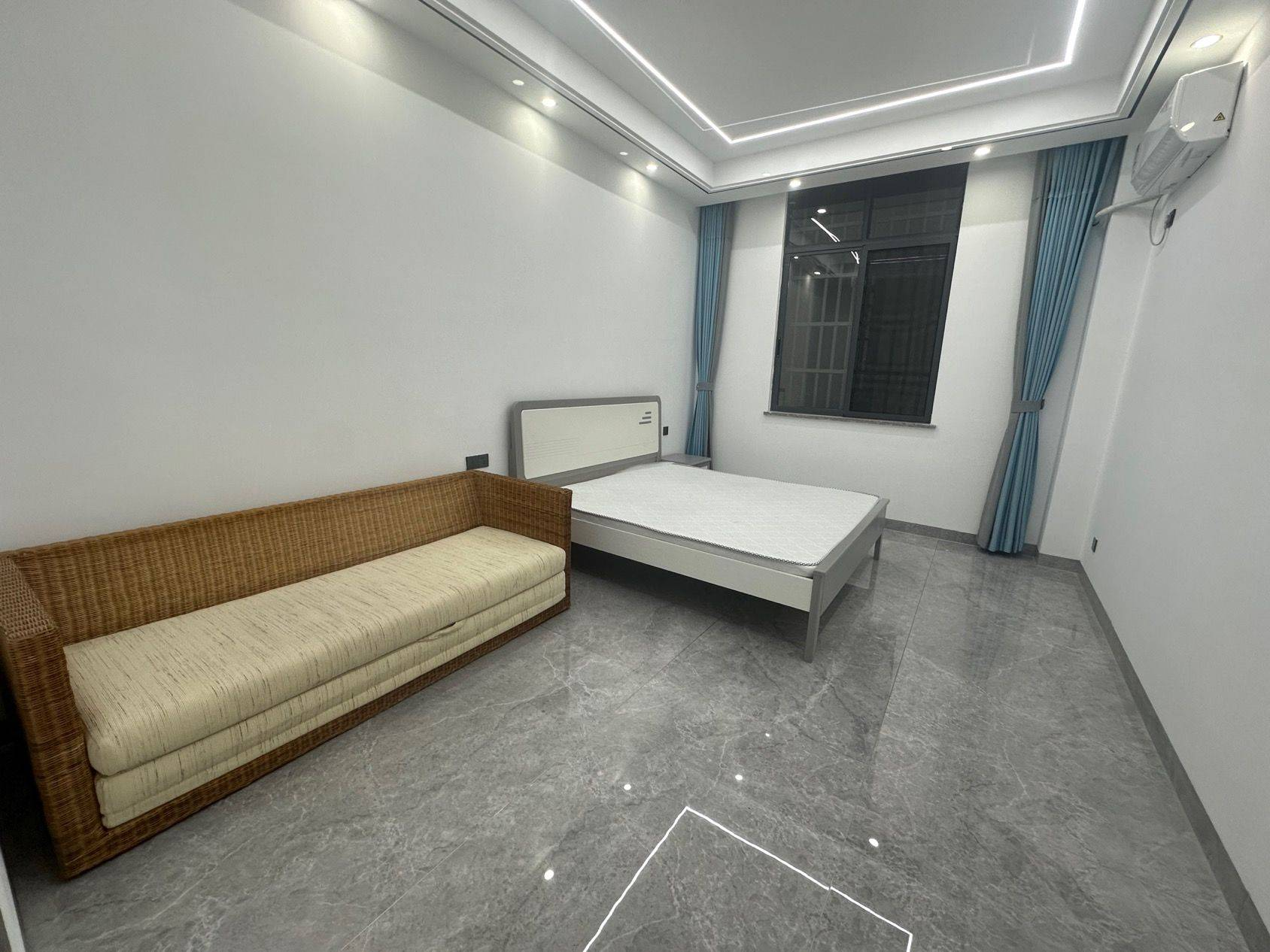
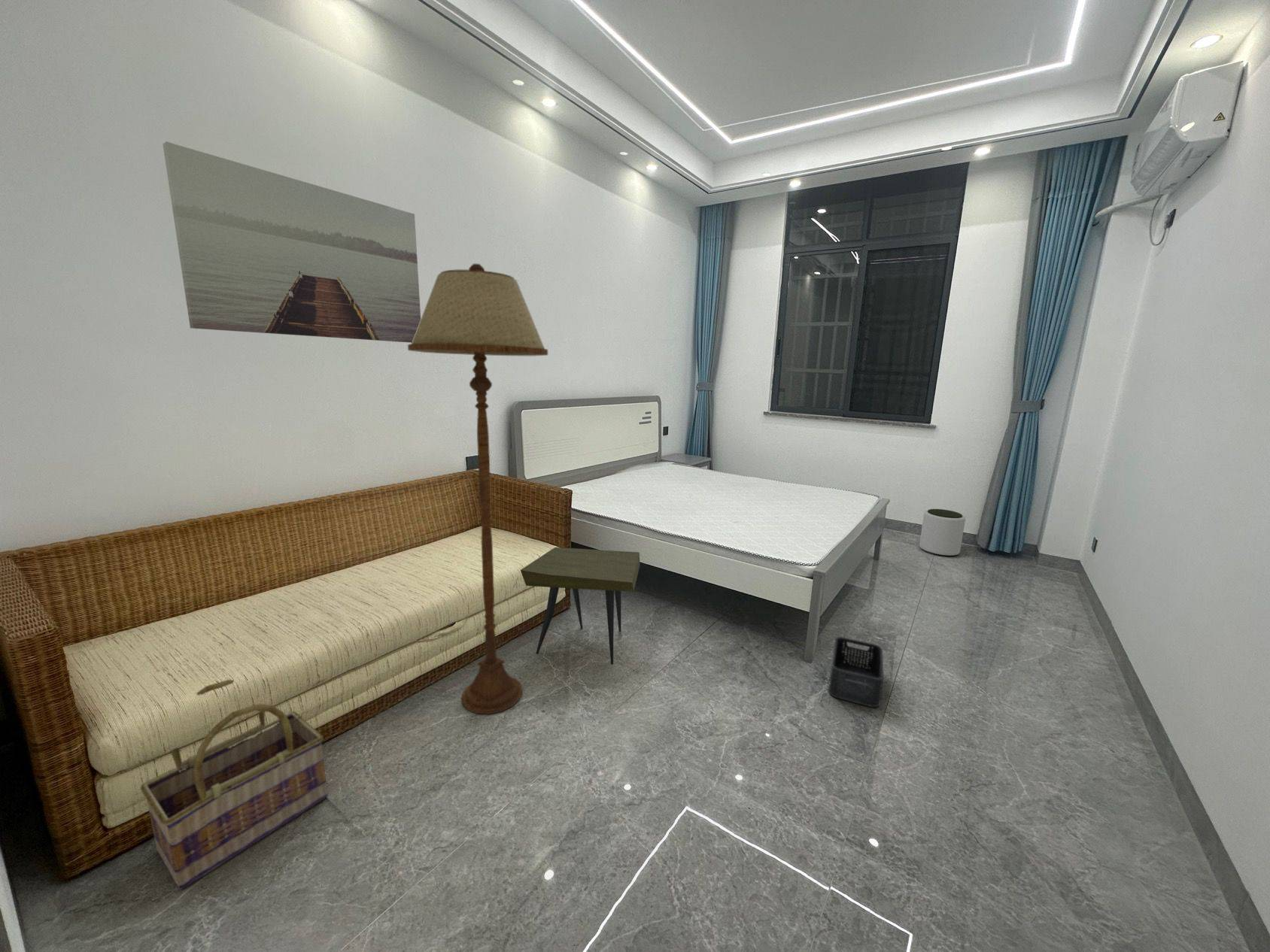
+ plant pot [919,508,966,556]
+ floor lamp [407,263,548,715]
+ storage bin [828,636,885,708]
+ basket [140,679,328,890]
+ wall art [162,141,421,344]
+ side table [520,547,641,665]
